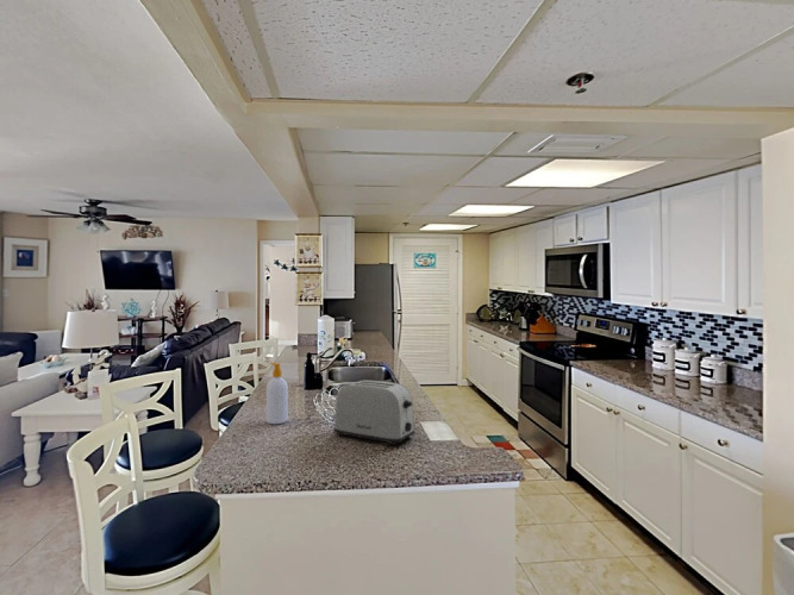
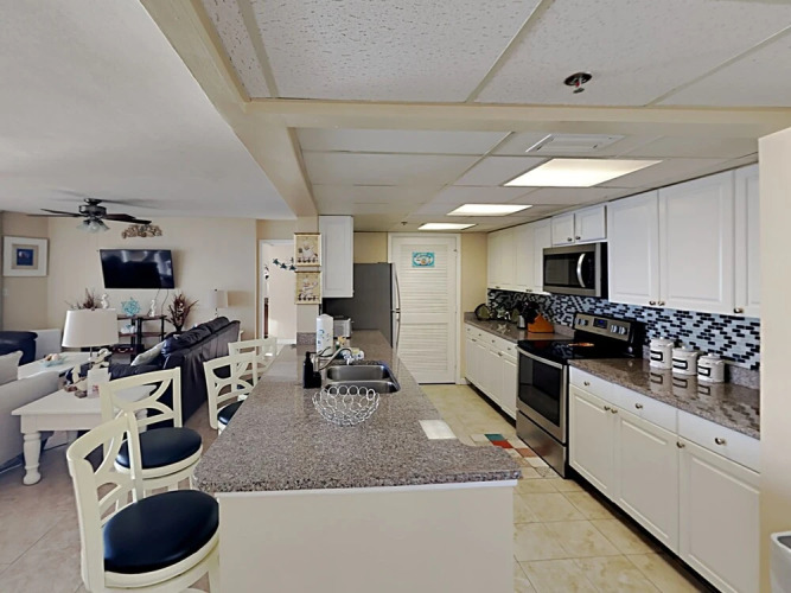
- toaster [332,380,415,446]
- soap bottle [265,362,289,425]
